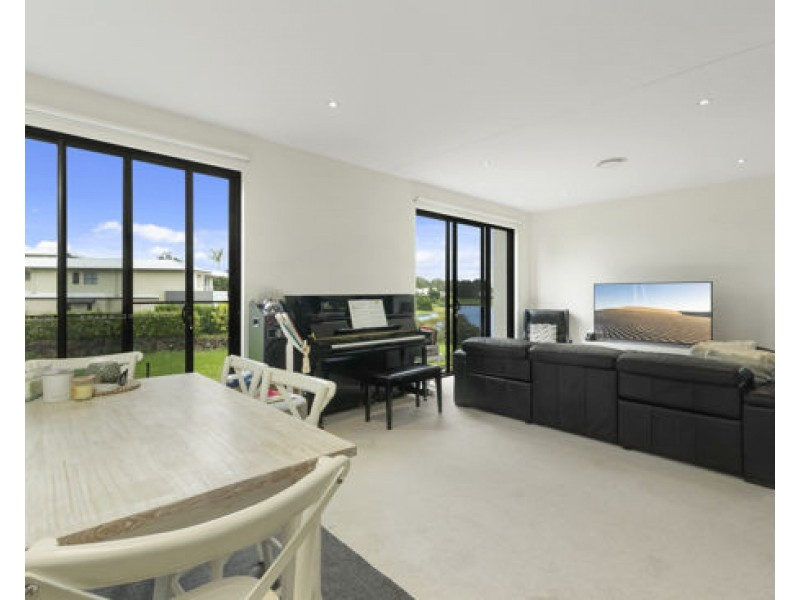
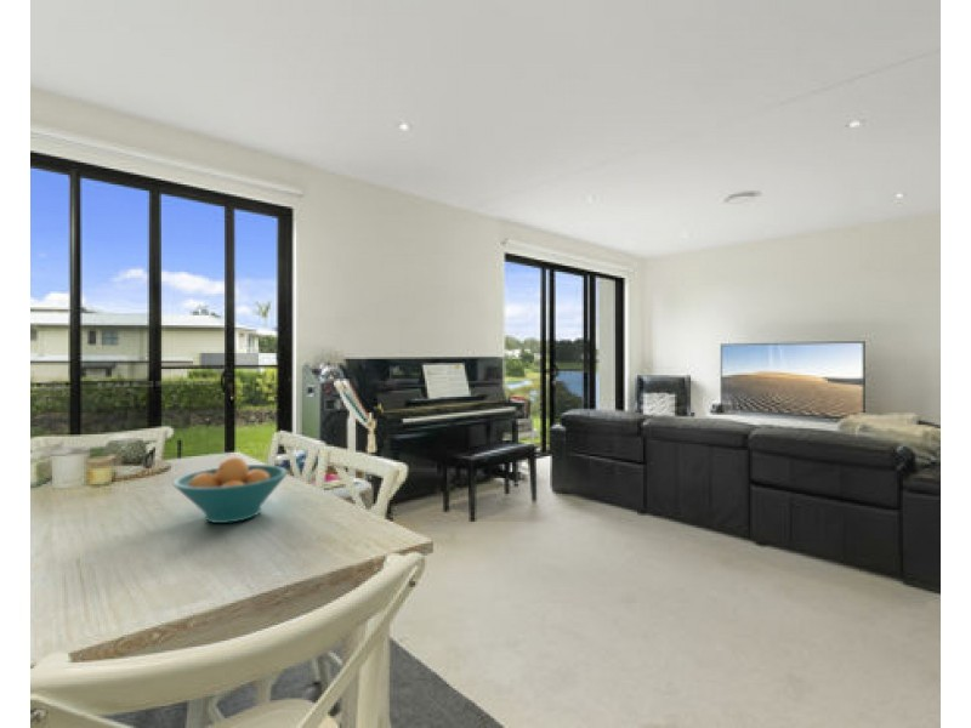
+ fruit bowl [171,456,289,524]
